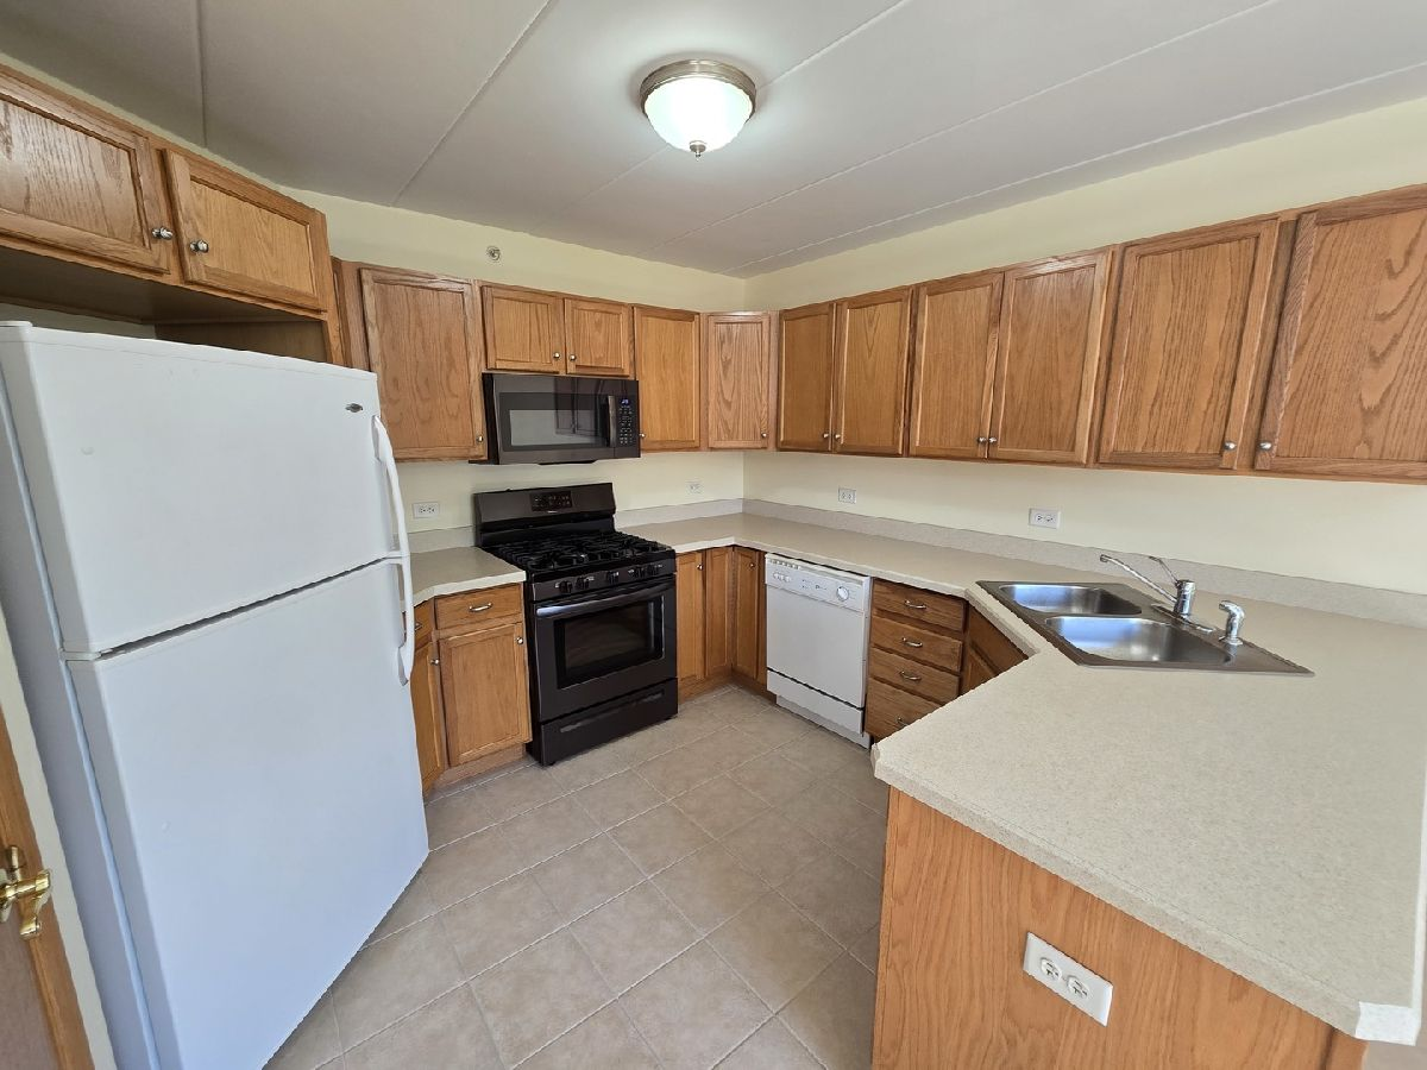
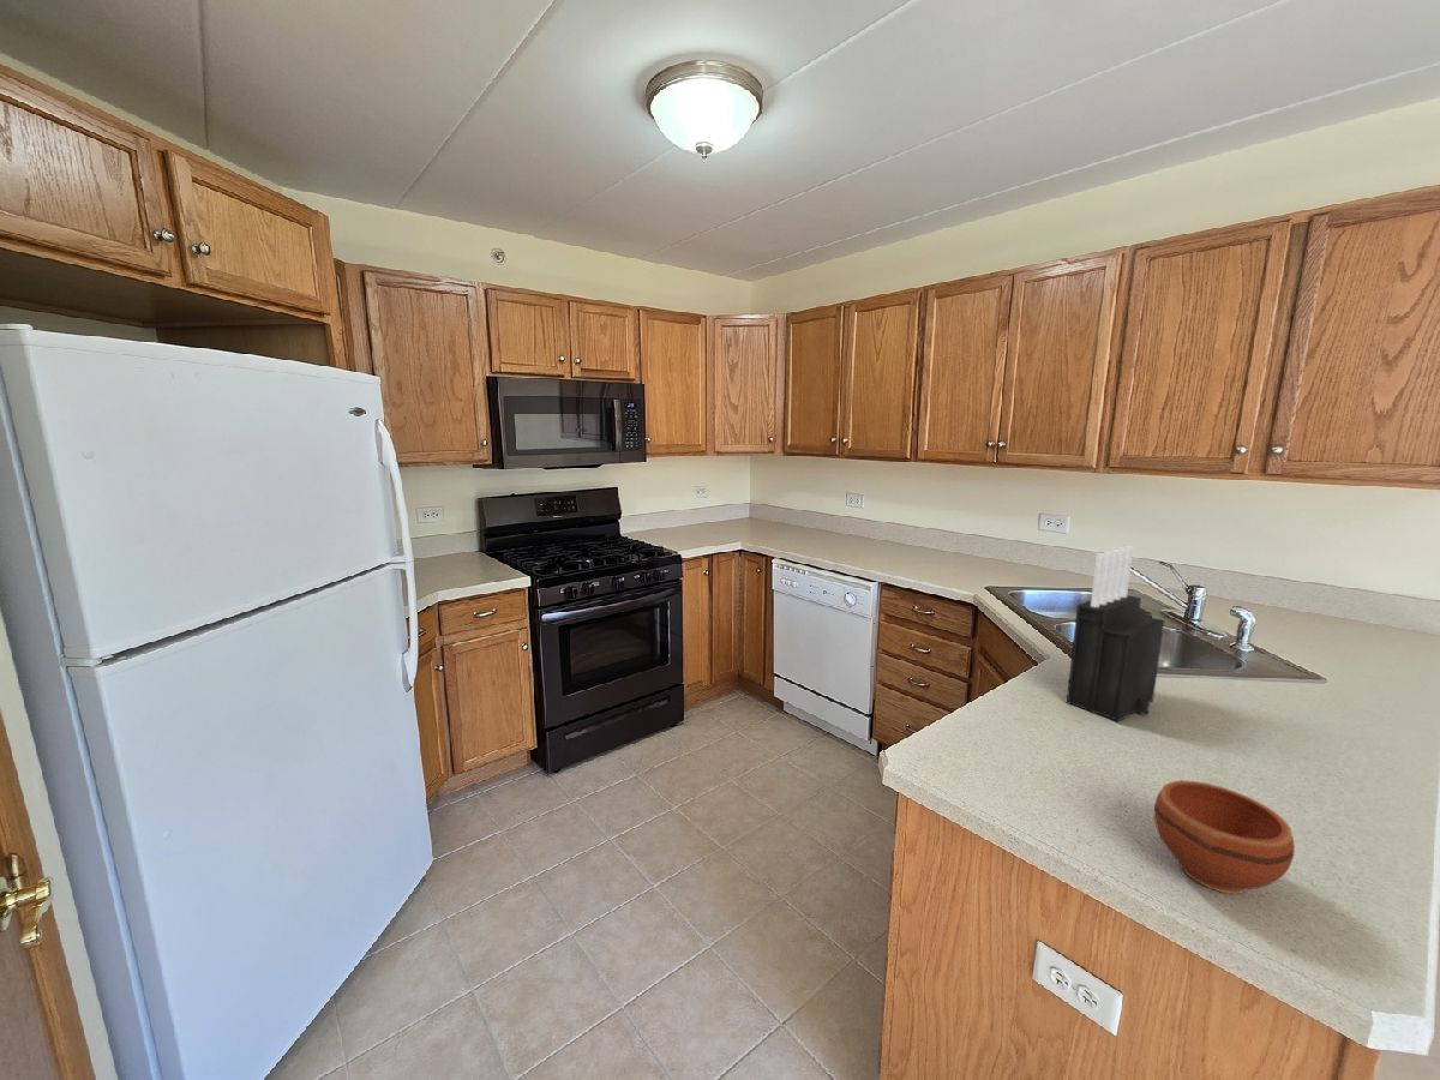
+ bowl [1153,780,1296,895]
+ knife block [1066,545,1165,722]
